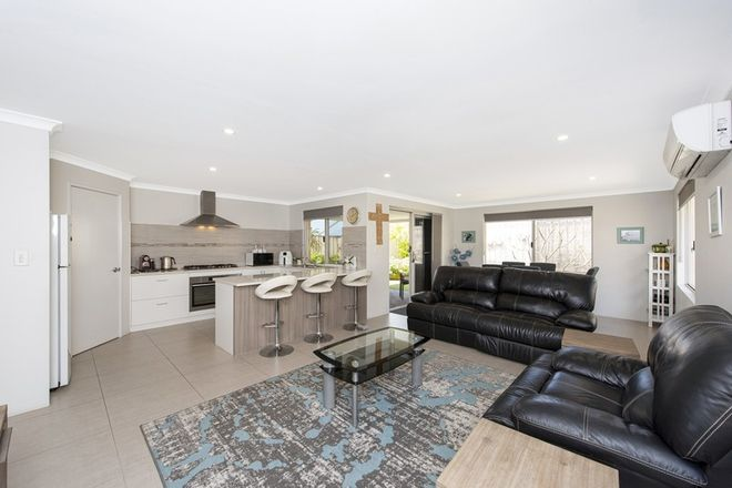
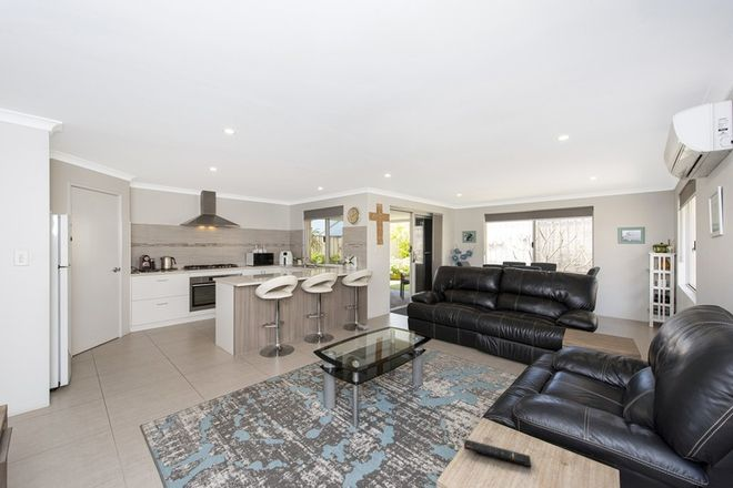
+ remote control [463,438,532,468]
